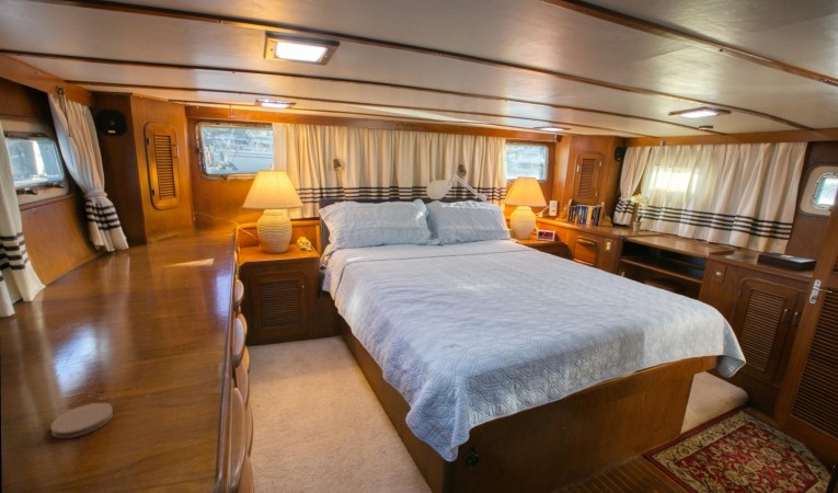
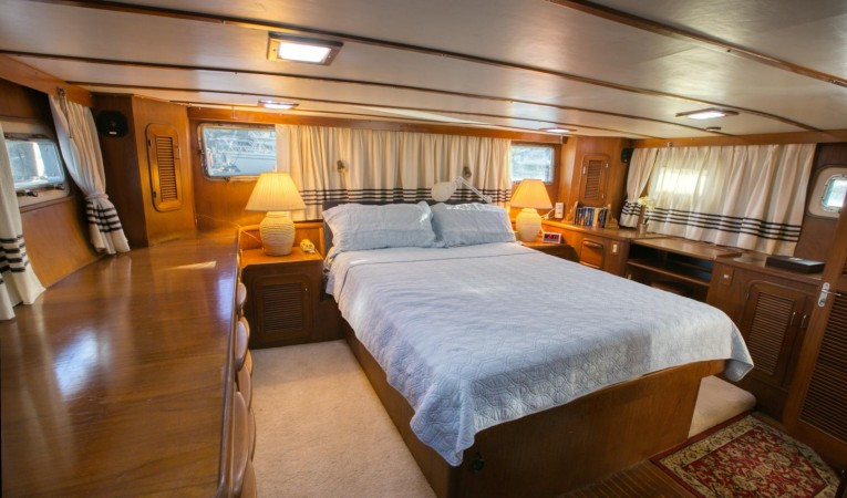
- coaster [49,402,114,439]
